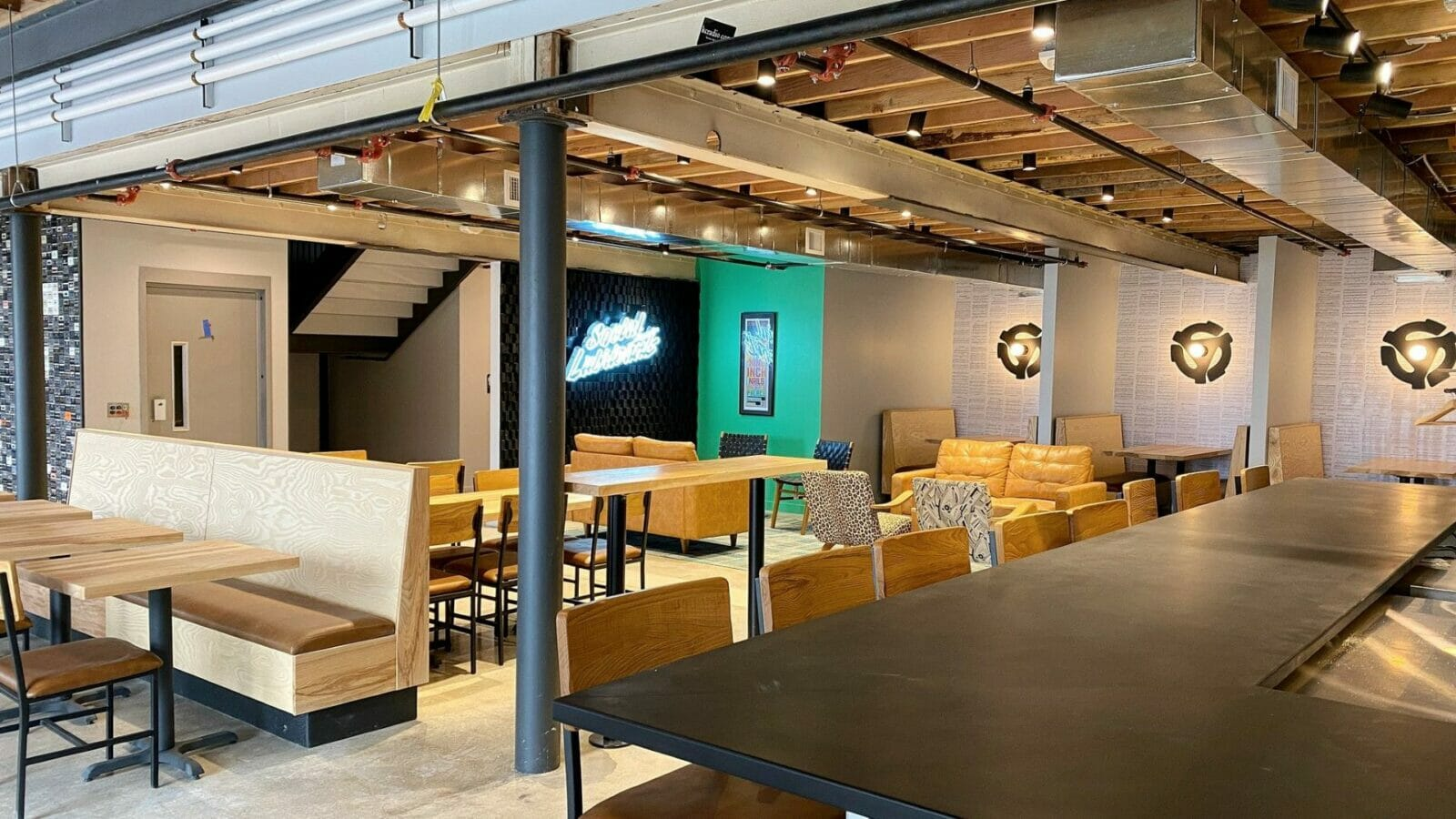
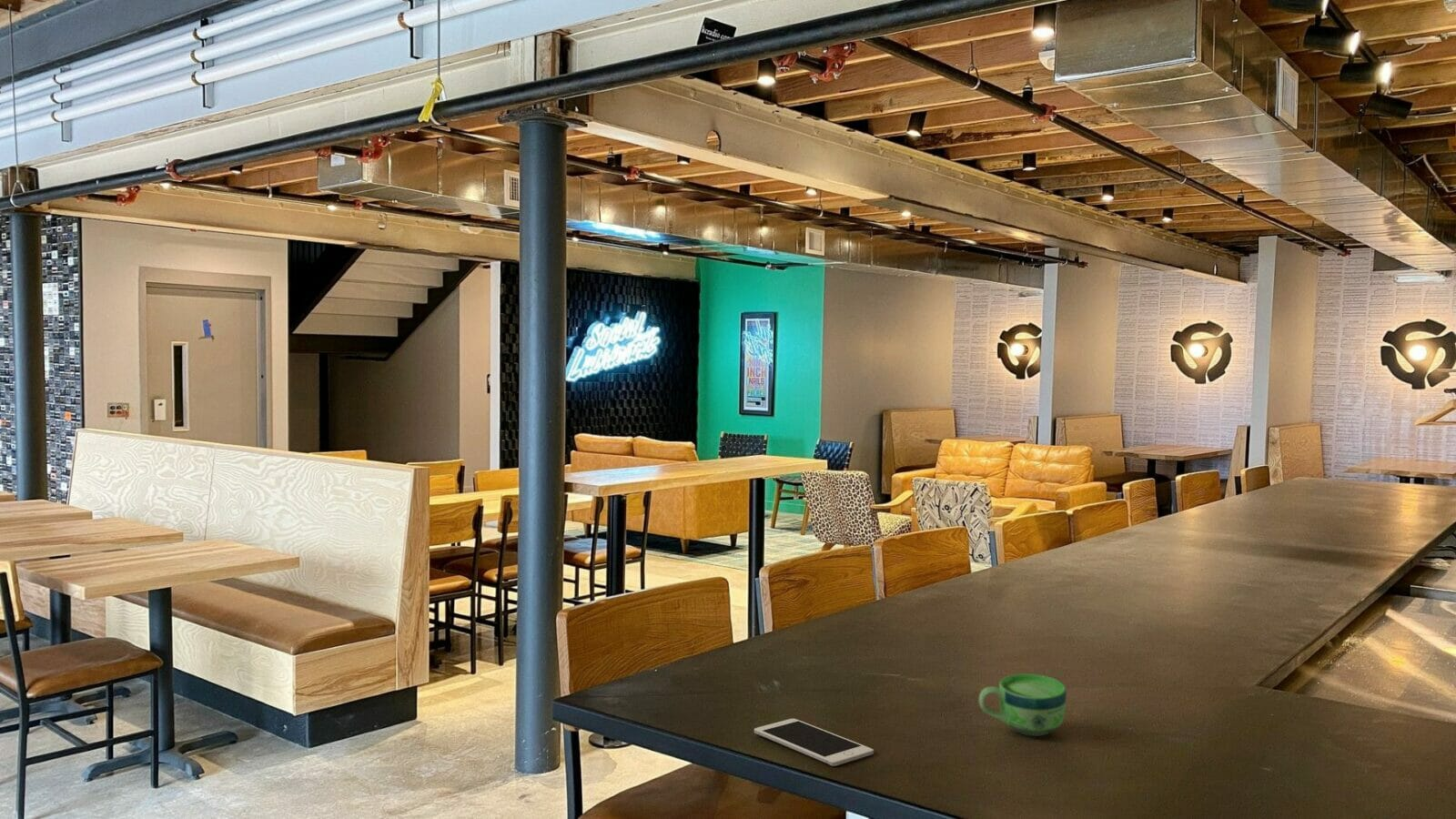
+ cell phone [753,718,875,767]
+ cup [978,672,1067,737]
